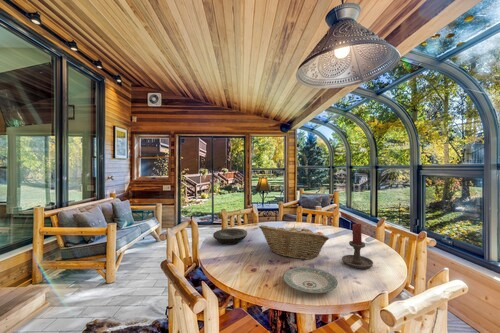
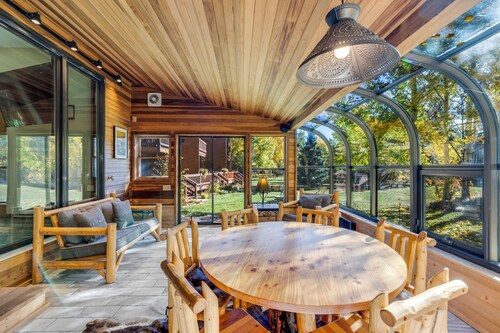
- plate [282,266,339,294]
- plate [212,227,248,245]
- fruit basket [258,224,330,260]
- candle holder [341,223,374,270]
